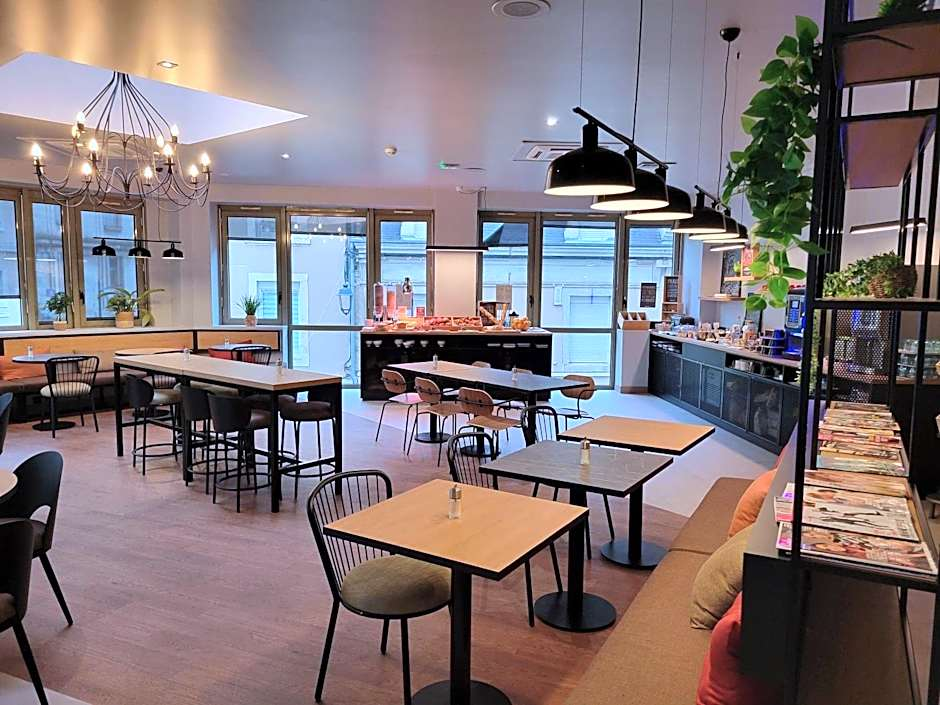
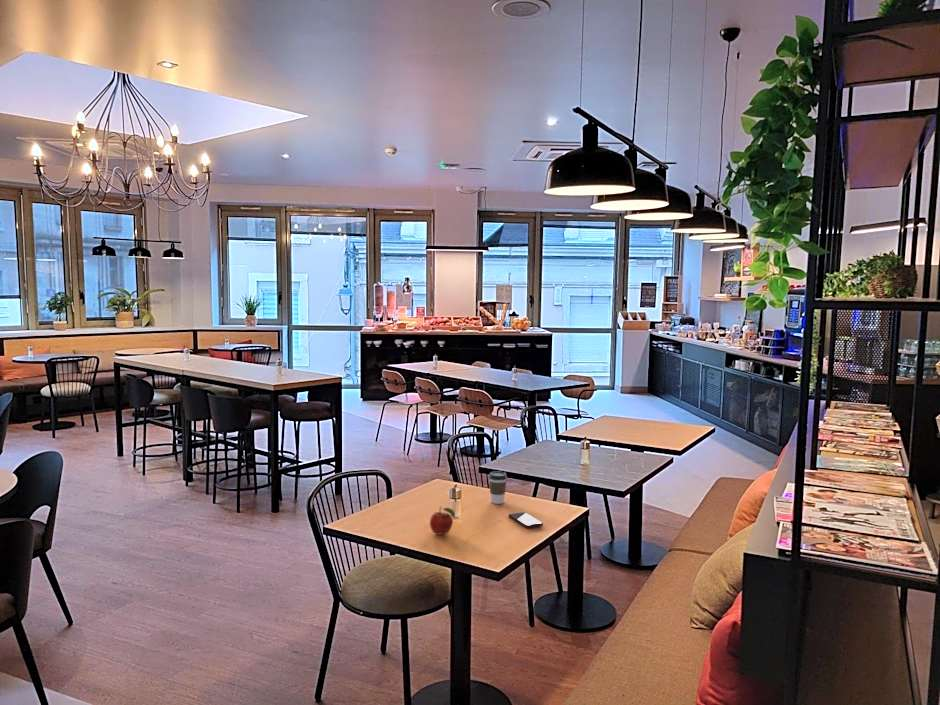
+ fruit [429,506,456,535]
+ smartphone [508,511,544,529]
+ coffee cup [488,471,508,505]
